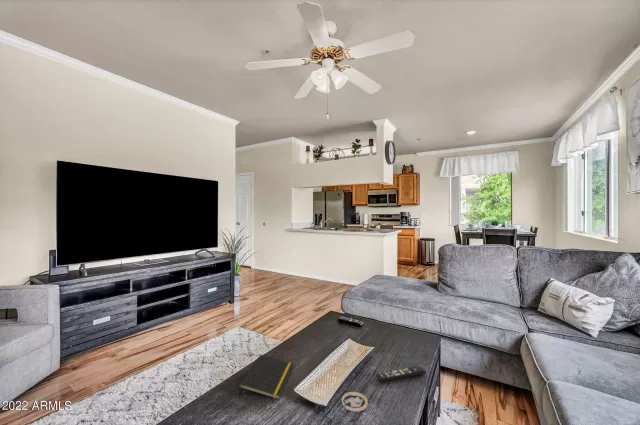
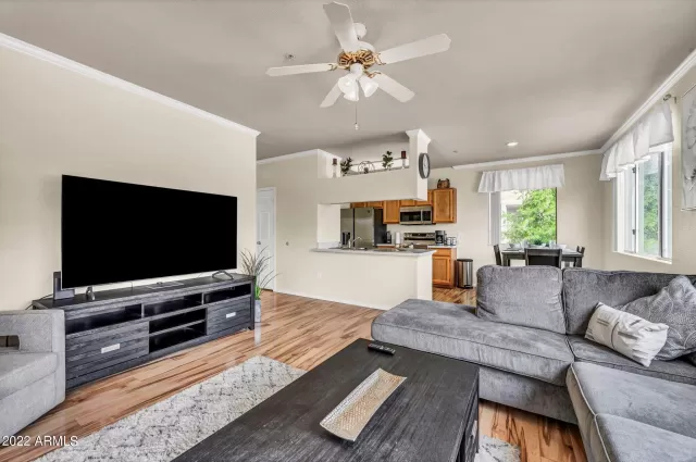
- notepad [238,354,294,400]
- remote control [375,365,427,383]
- coaster [341,391,369,413]
